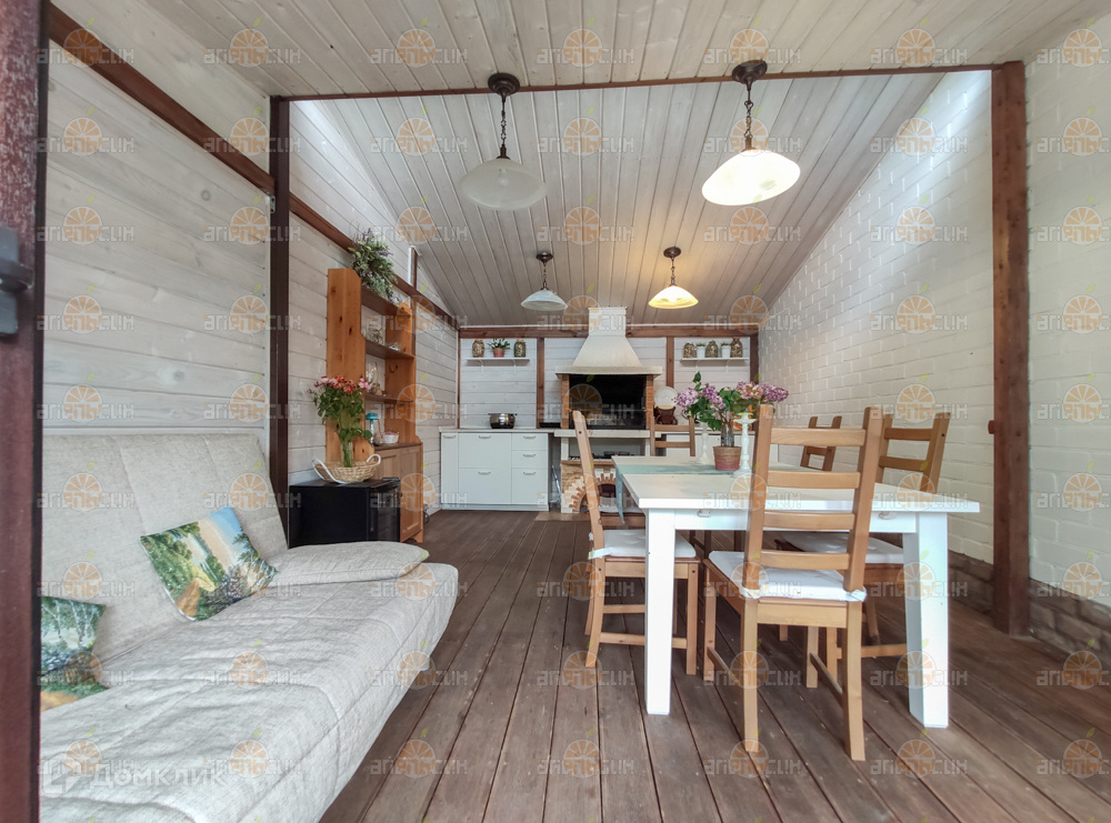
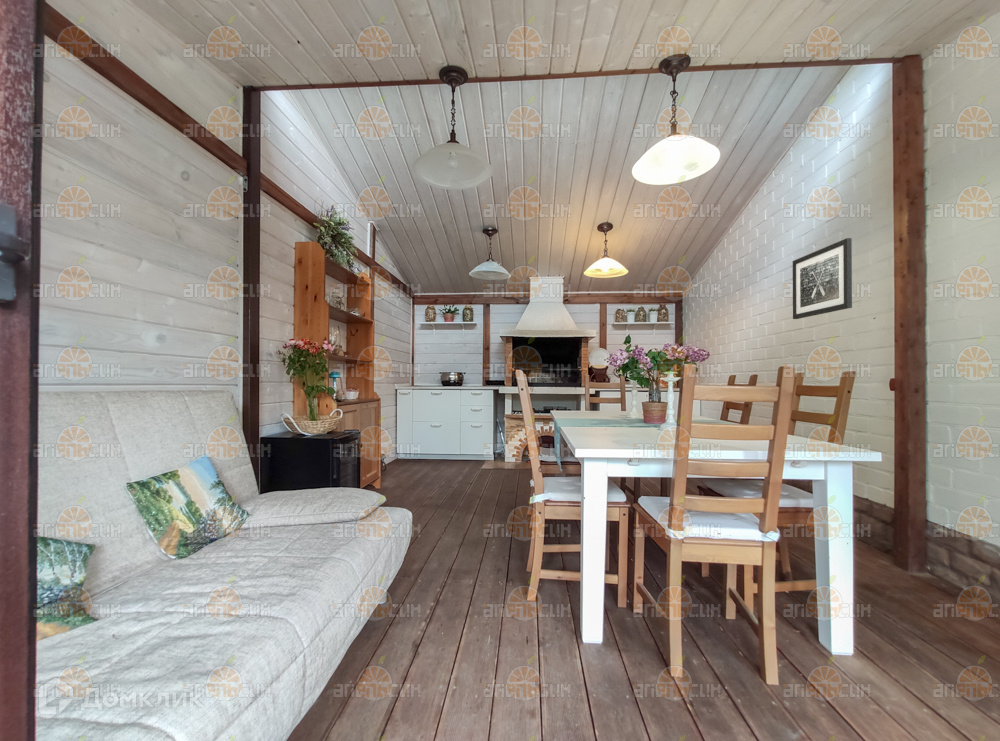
+ wall art [792,237,853,320]
